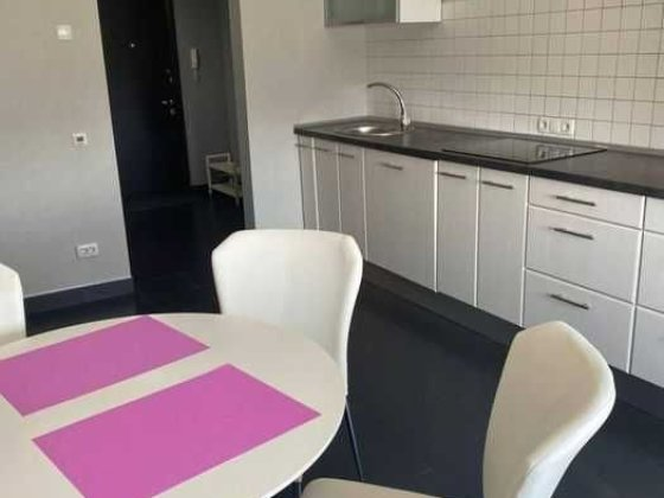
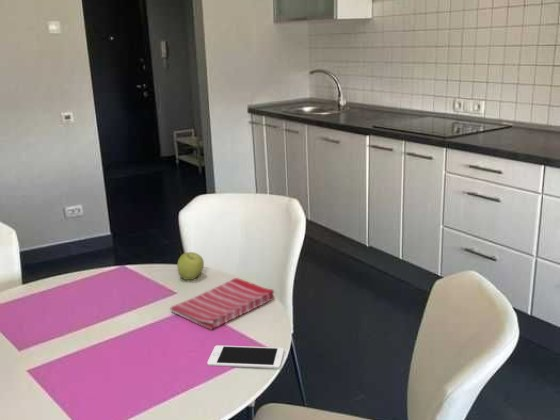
+ cell phone [206,344,285,369]
+ dish towel [169,277,276,331]
+ apple [176,251,205,281]
